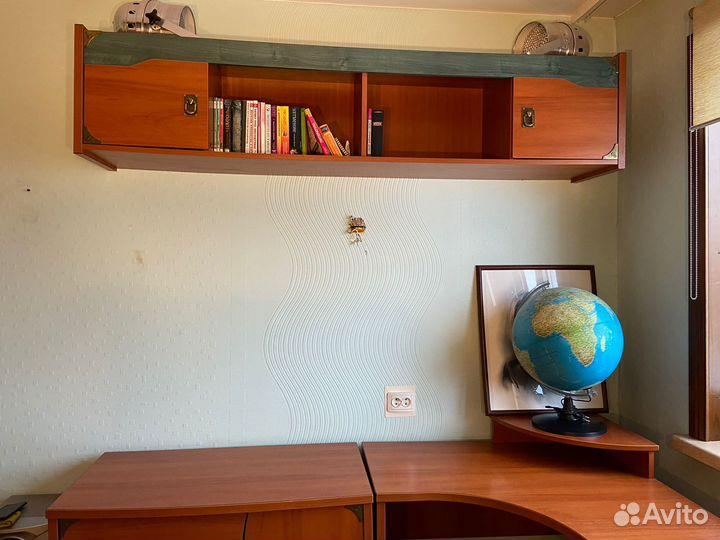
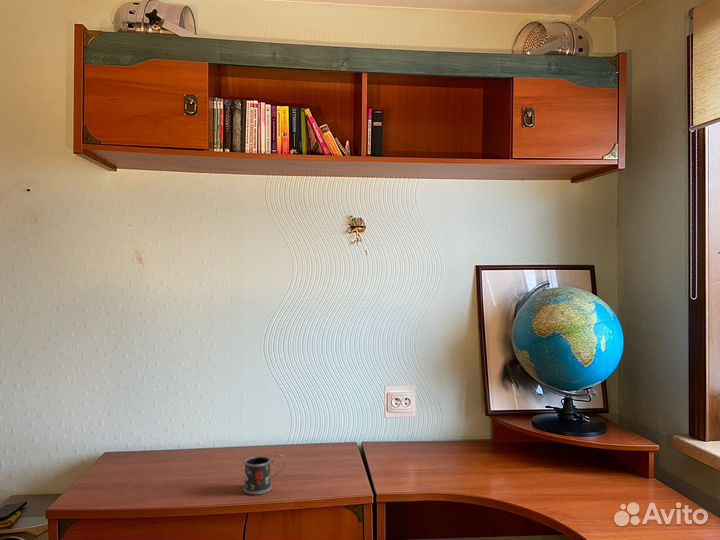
+ mug [242,453,287,495]
